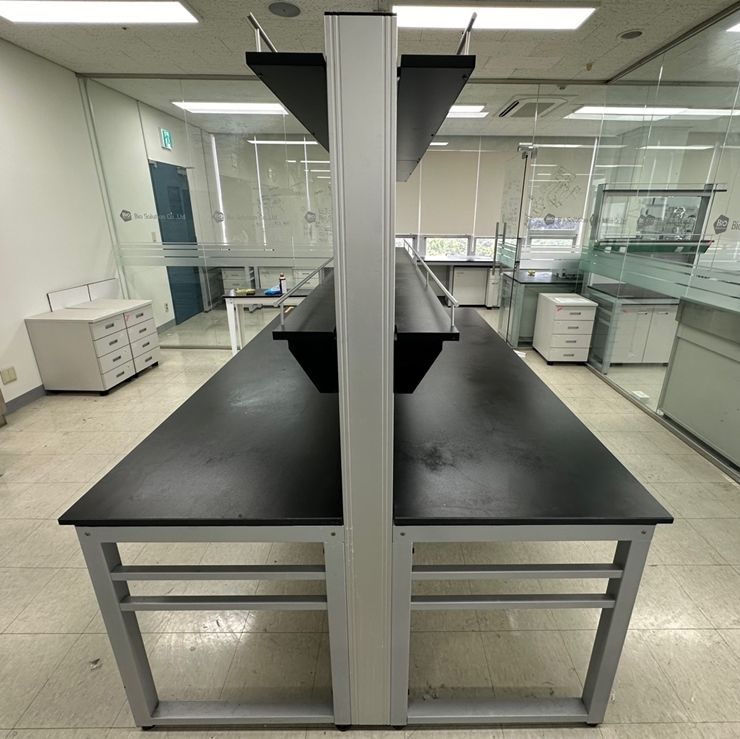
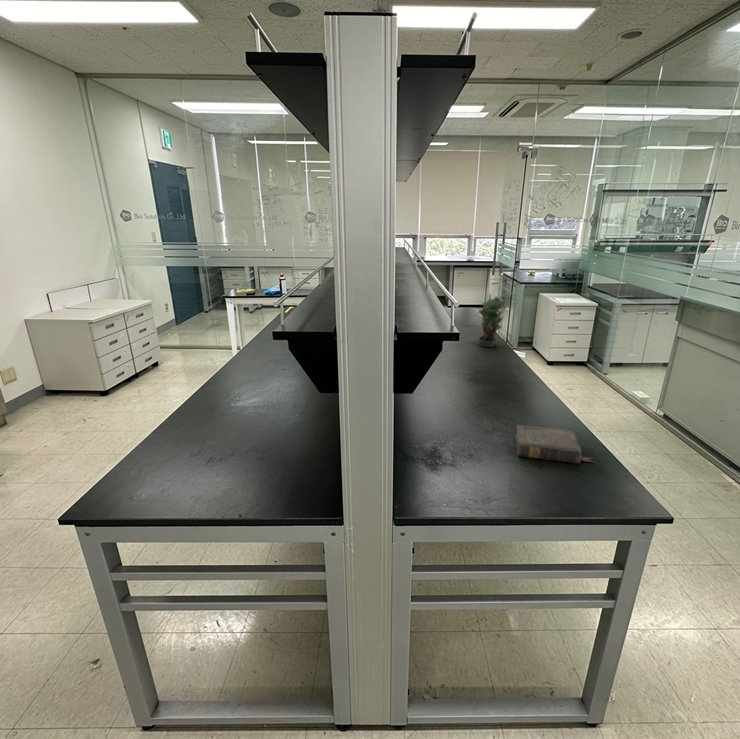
+ potted plant [476,292,514,348]
+ book [514,424,597,465]
